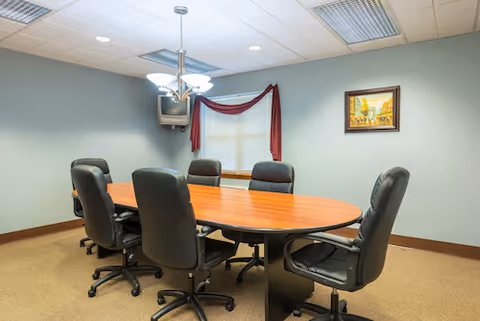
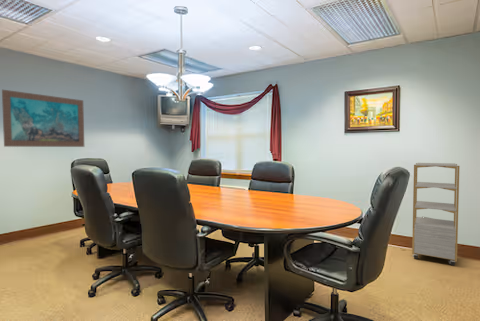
+ shelving unit [411,162,461,267]
+ wall art [1,89,85,148]
